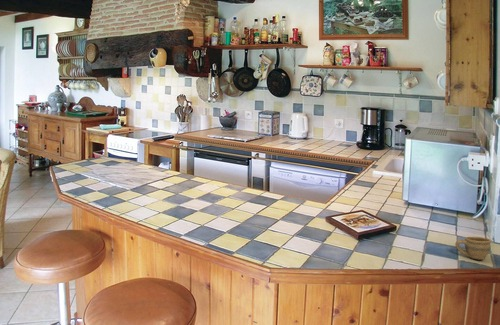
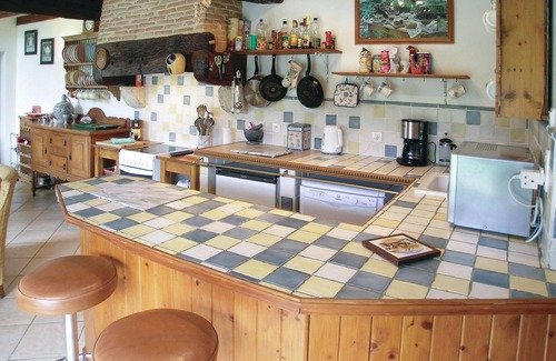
- cup [454,236,492,261]
